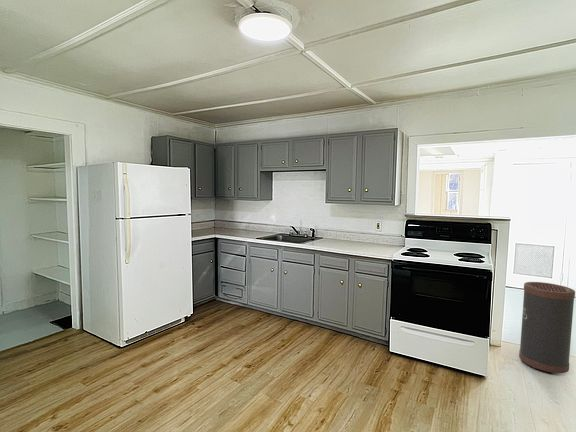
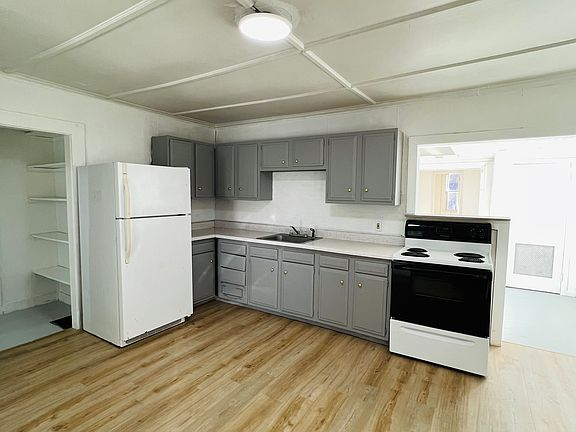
- trash can [518,281,576,374]
